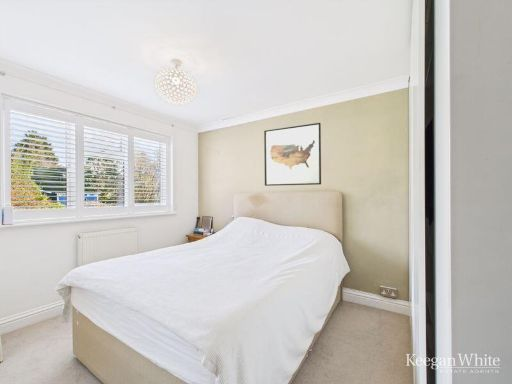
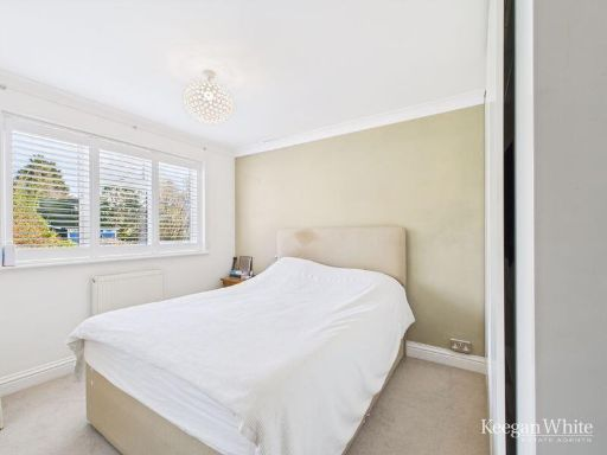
- wall art [263,122,322,187]
